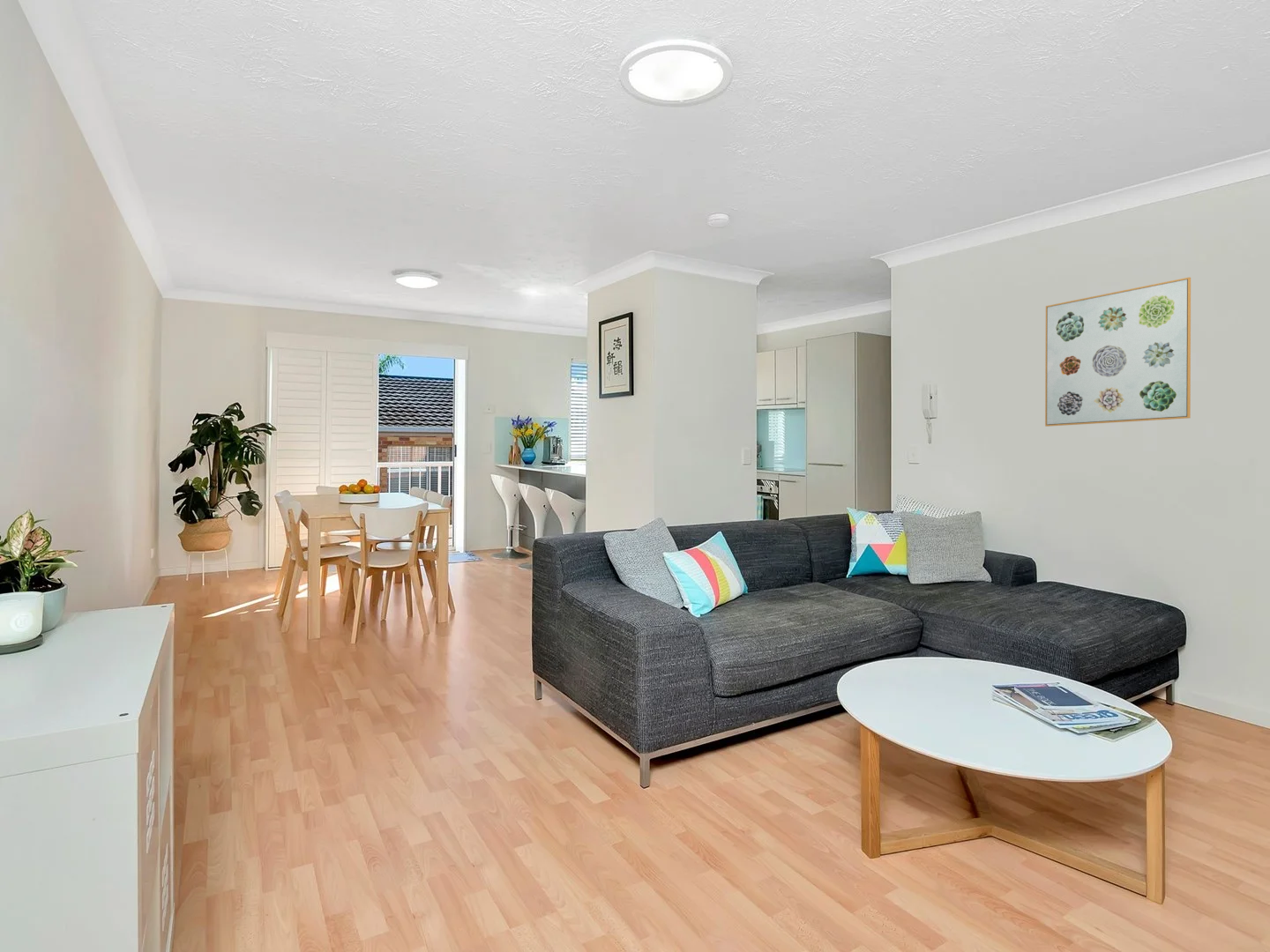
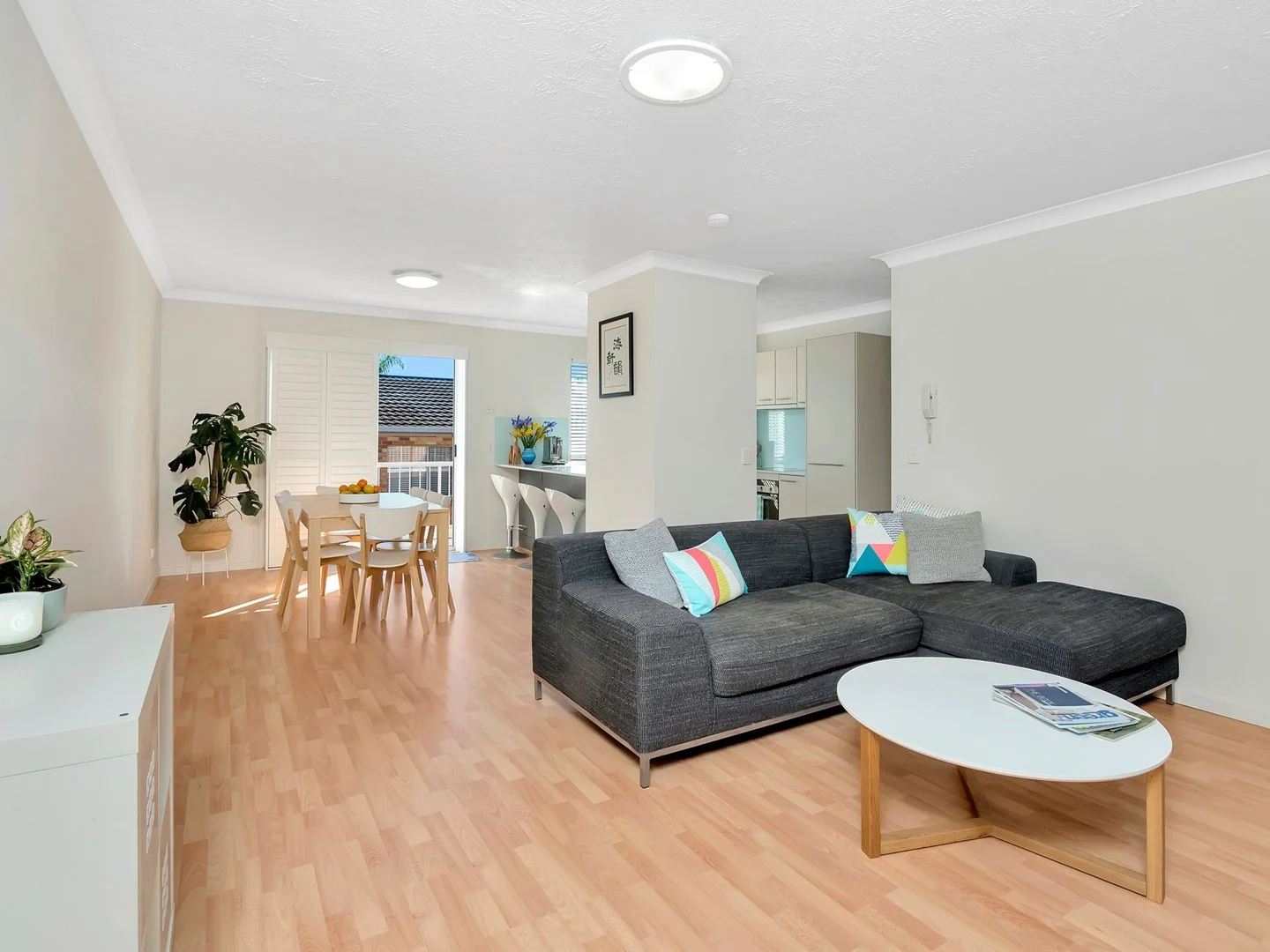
- wall art [1044,276,1192,428]
